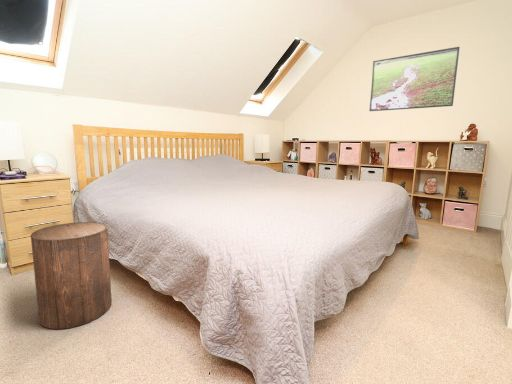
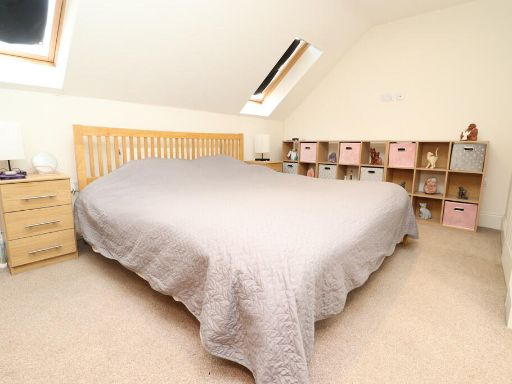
- stool [30,221,113,330]
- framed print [368,46,461,112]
